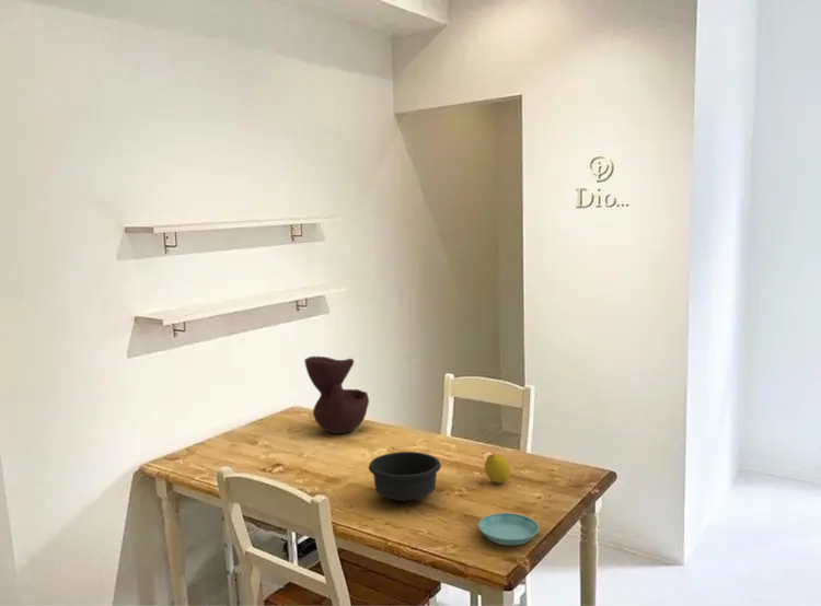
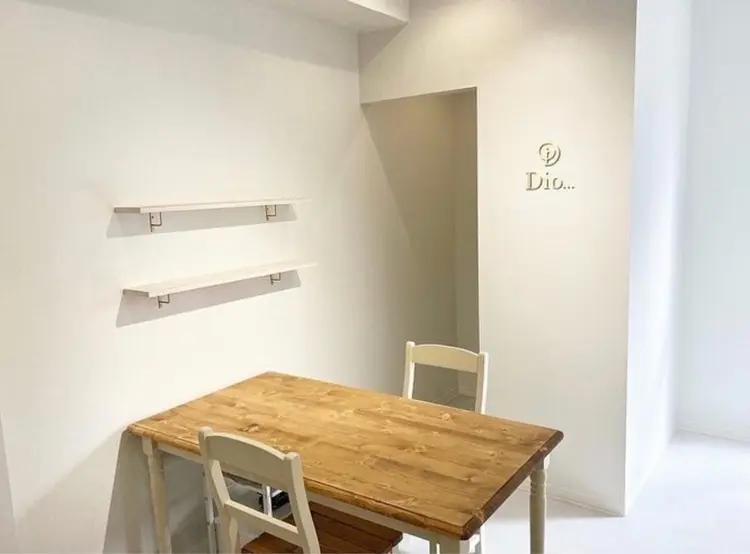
- vase [303,356,370,434]
- saucer [477,512,540,547]
- fruit [484,453,511,485]
- bowl [368,451,442,502]
